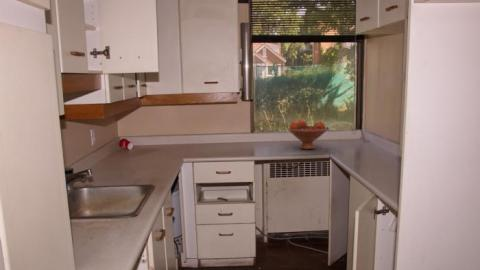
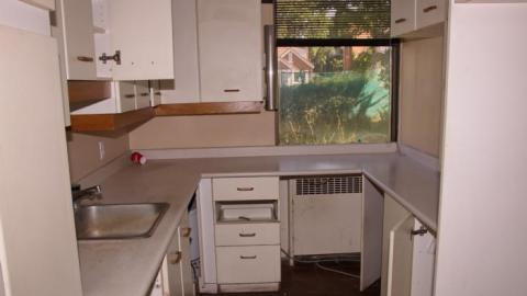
- fruit bowl [287,118,328,150]
